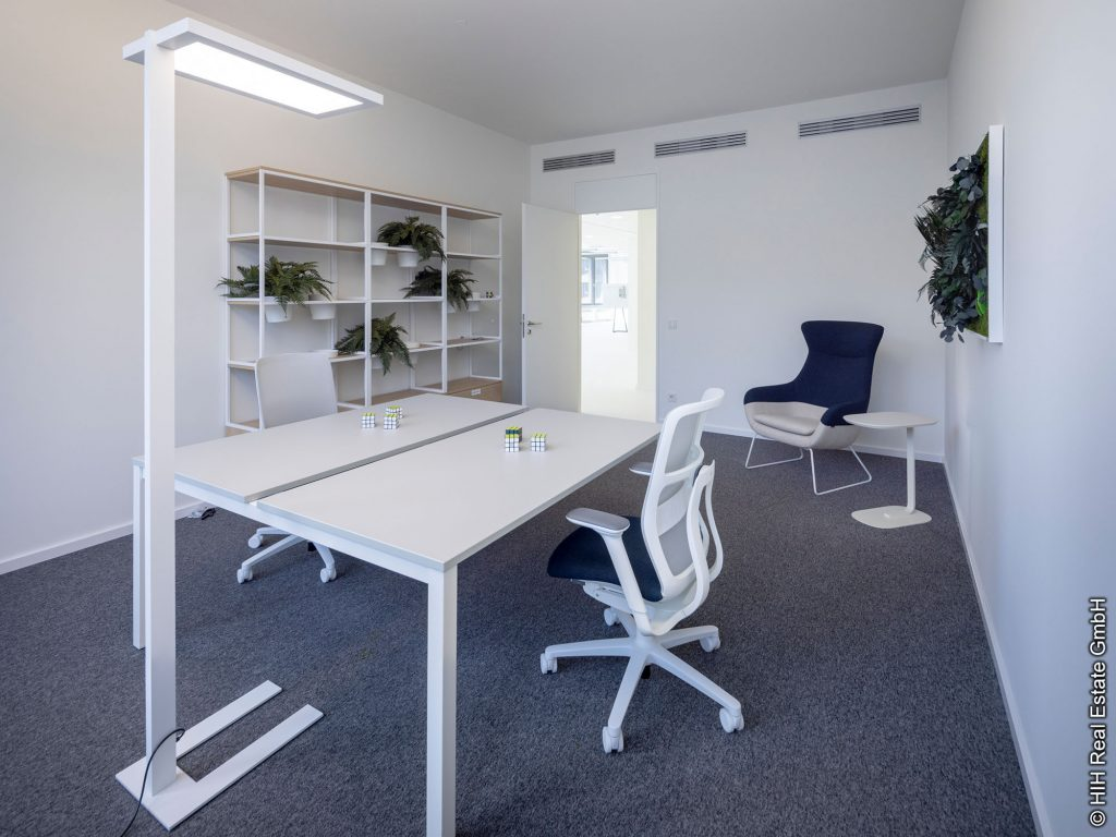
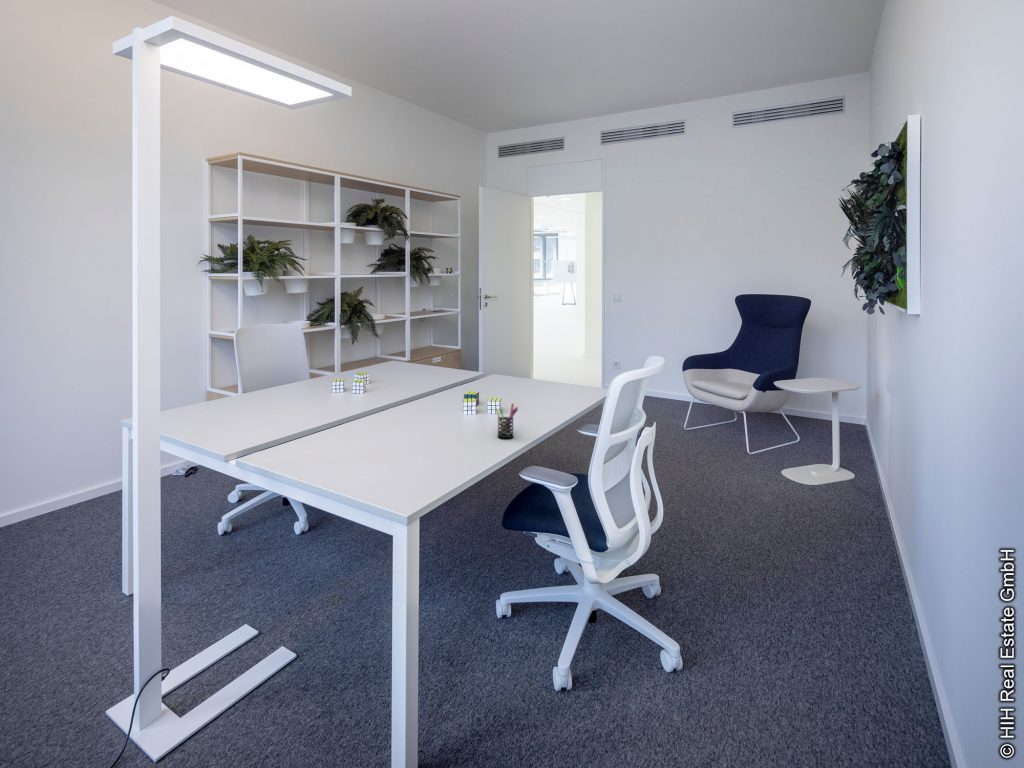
+ pen holder [494,403,519,439]
